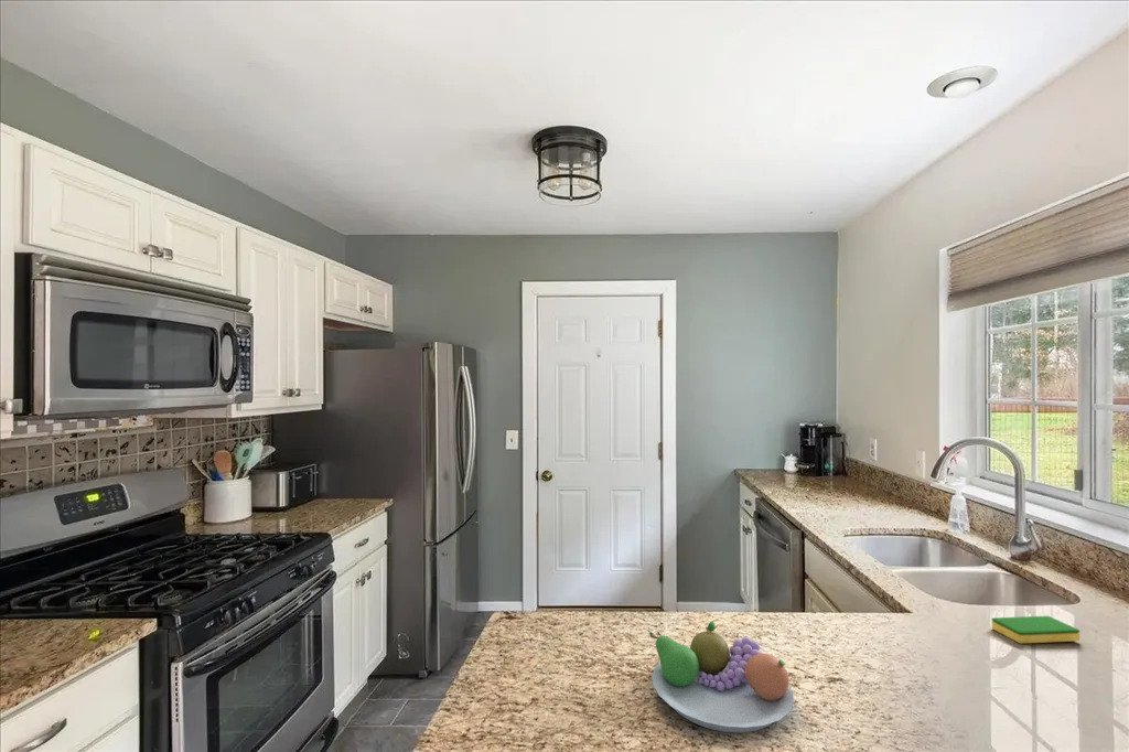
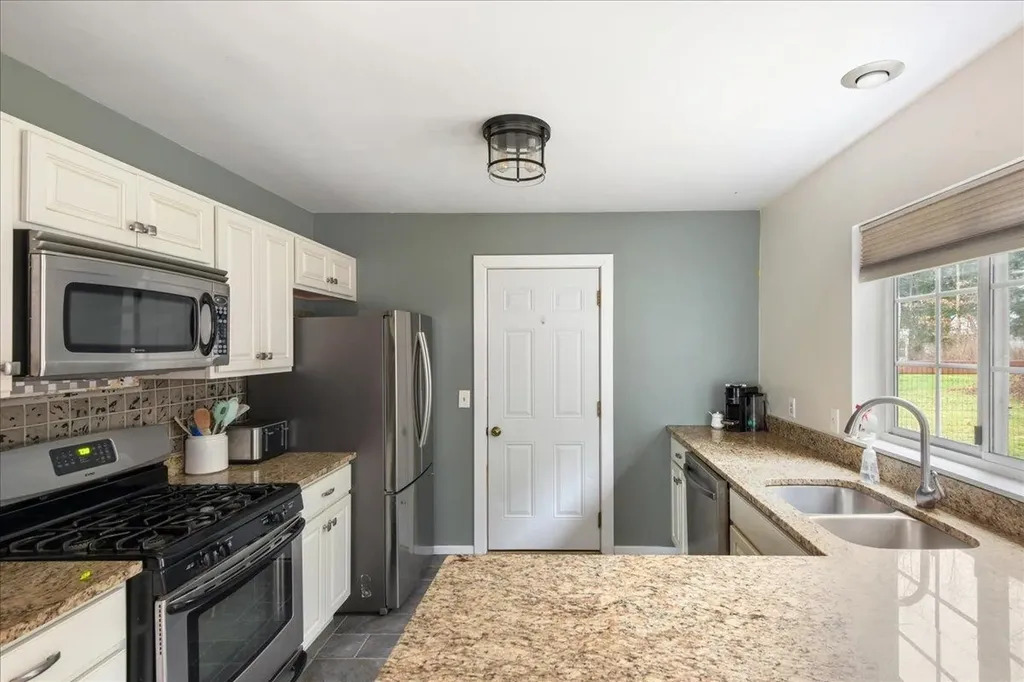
- dish sponge [991,615,1080,644]
- fruit bowl [648,620,795,734]
